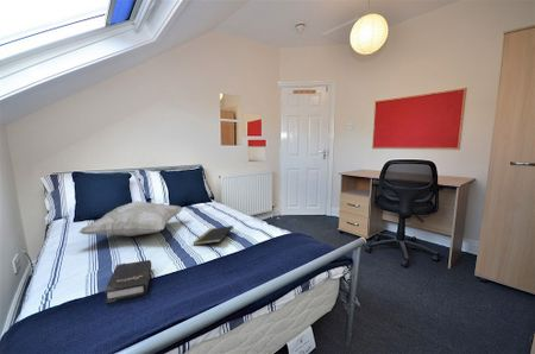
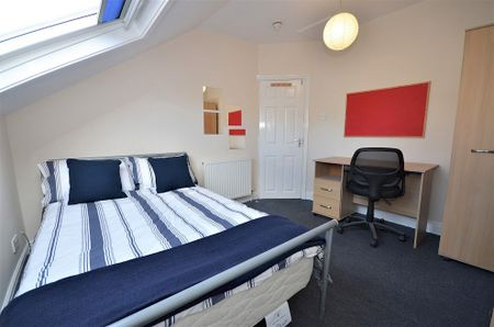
- decorative pillow [77,200,184,238]
- hardback book [103,259,152,304]
- notepad [191,225,234,246]
